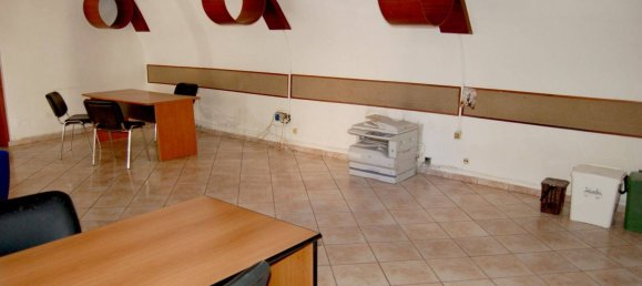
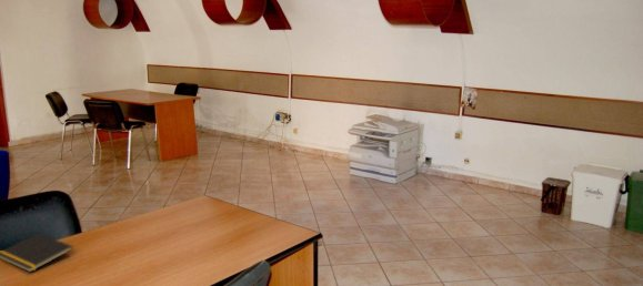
+ notepad [0,233,74,273]
